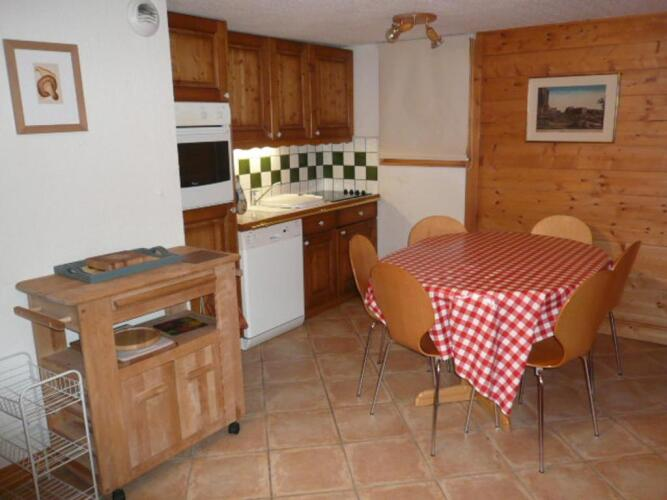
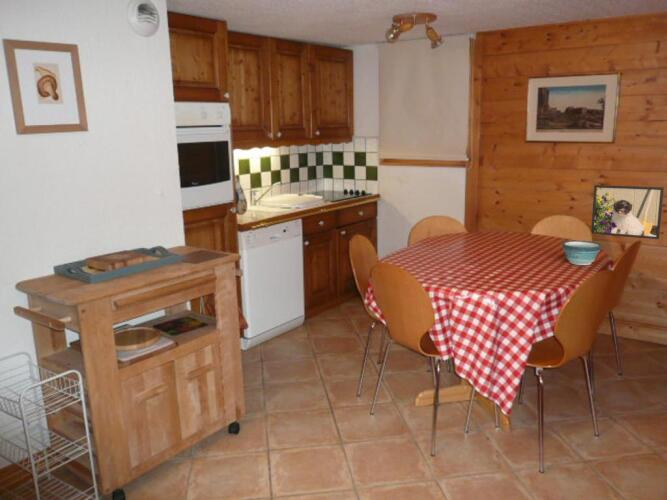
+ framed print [590,184,665,240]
+ bowl [561,240,603,266]
